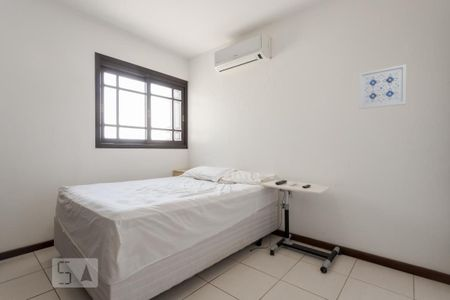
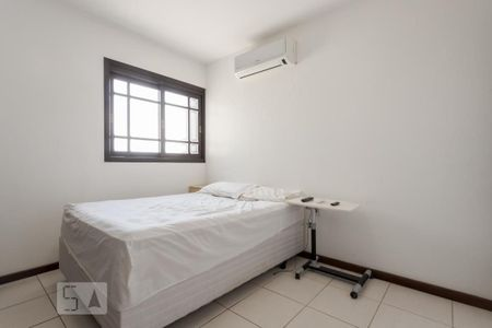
- wall art [358,63,407,110]
